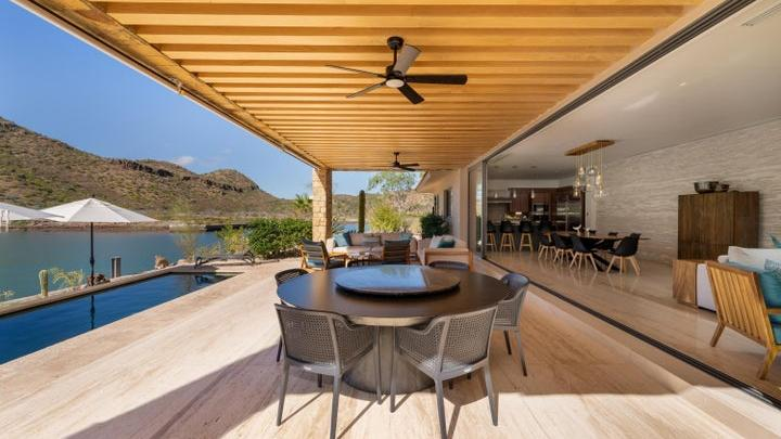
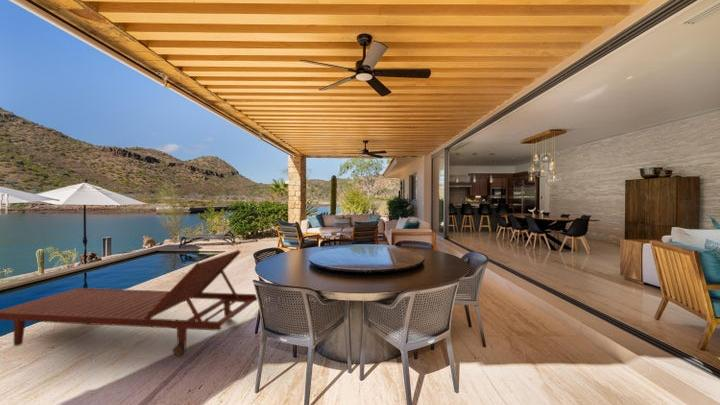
+ chaise longue [0,249,258,357]
